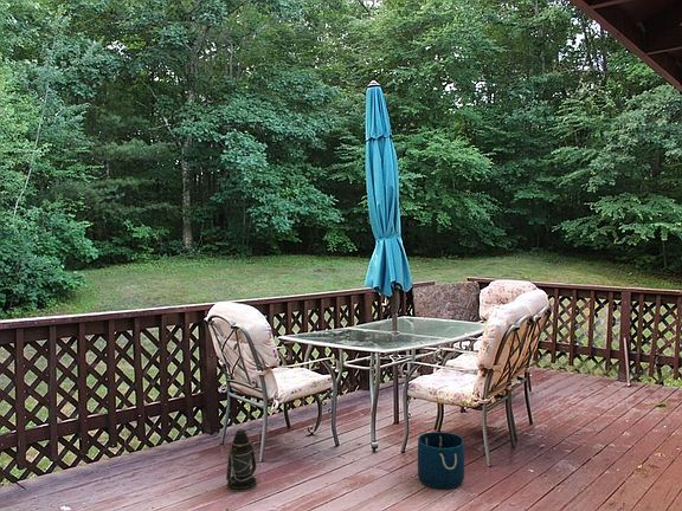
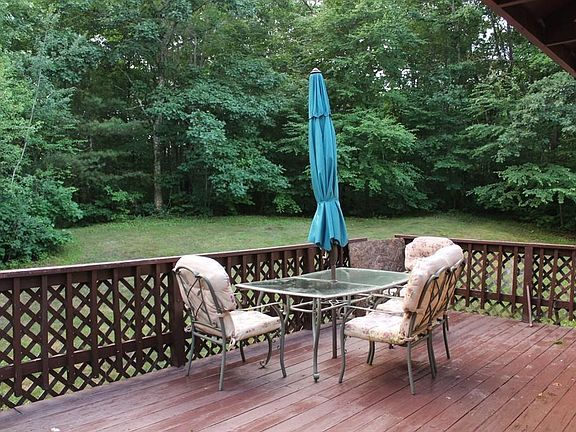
- bucket [417,431,465,490]
- lantern [225,428,262,493]
